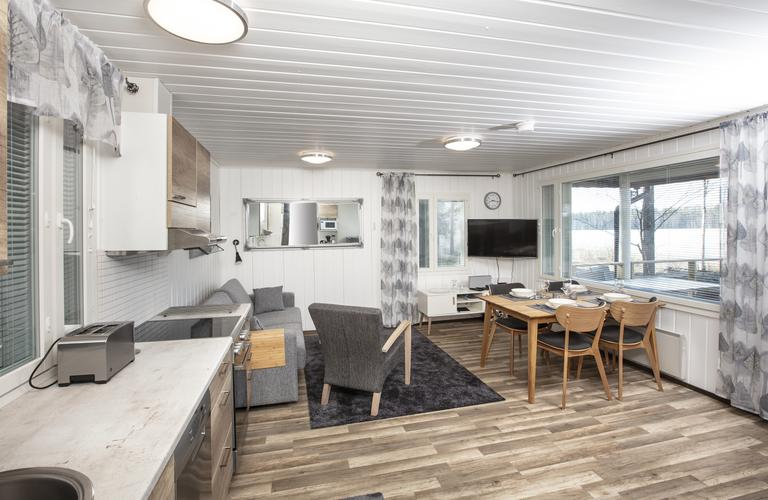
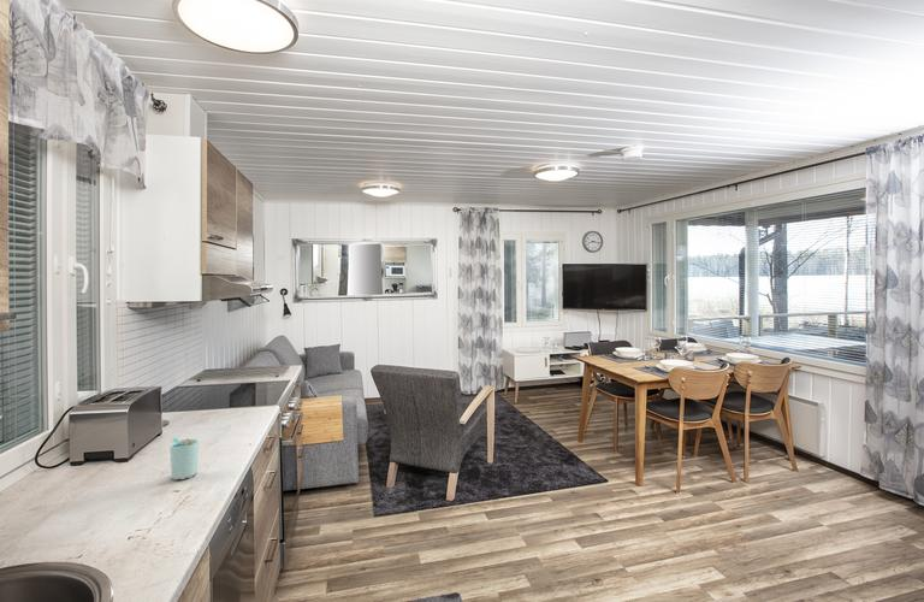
+ cup [168,437,200,480]
